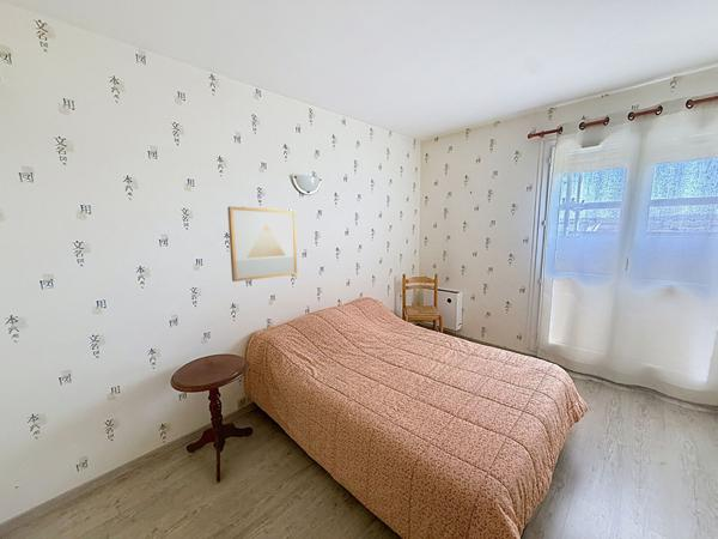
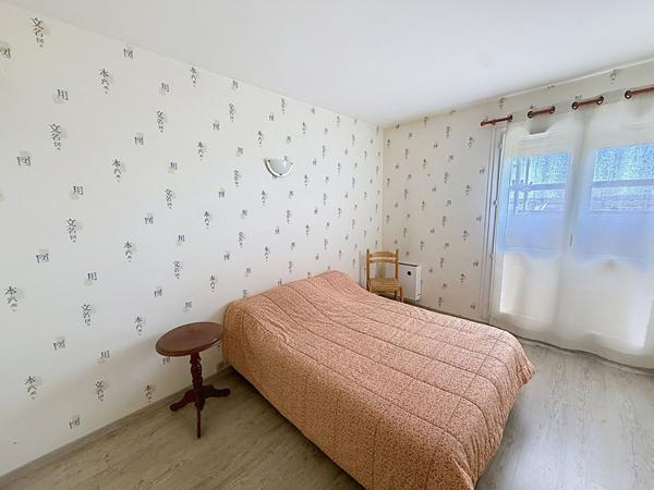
- wall art [226,206,298,283]
